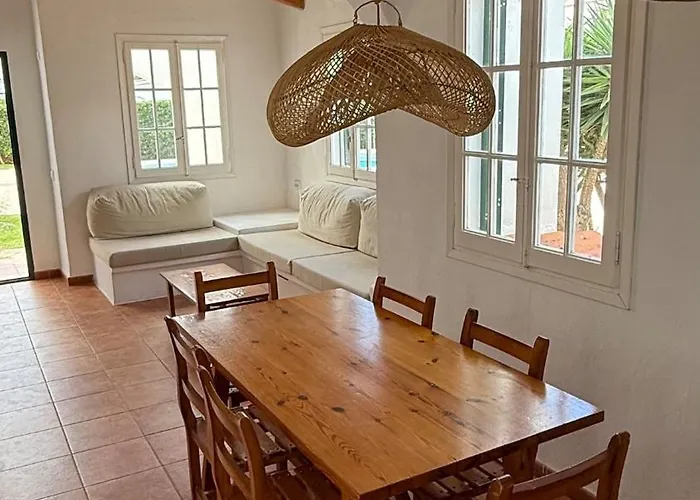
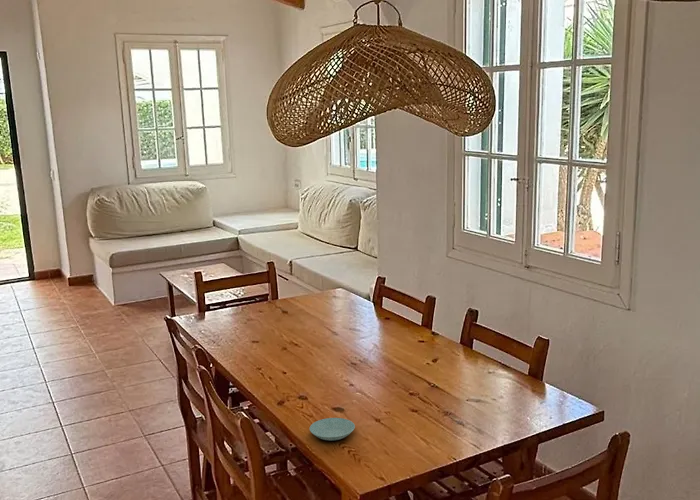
+ saucer [309,417,356,441]
